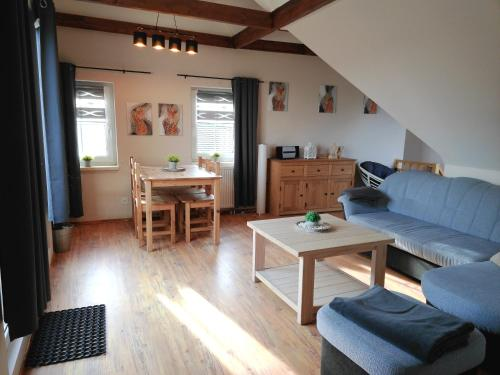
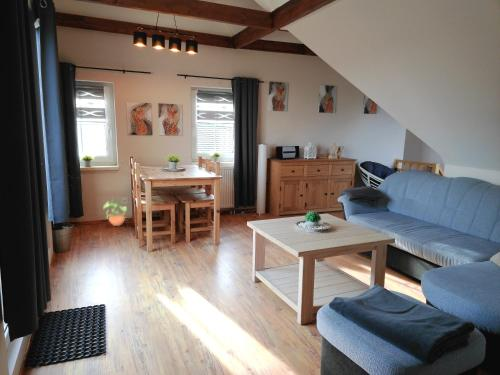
+ potted plant [102,196,128,227]
